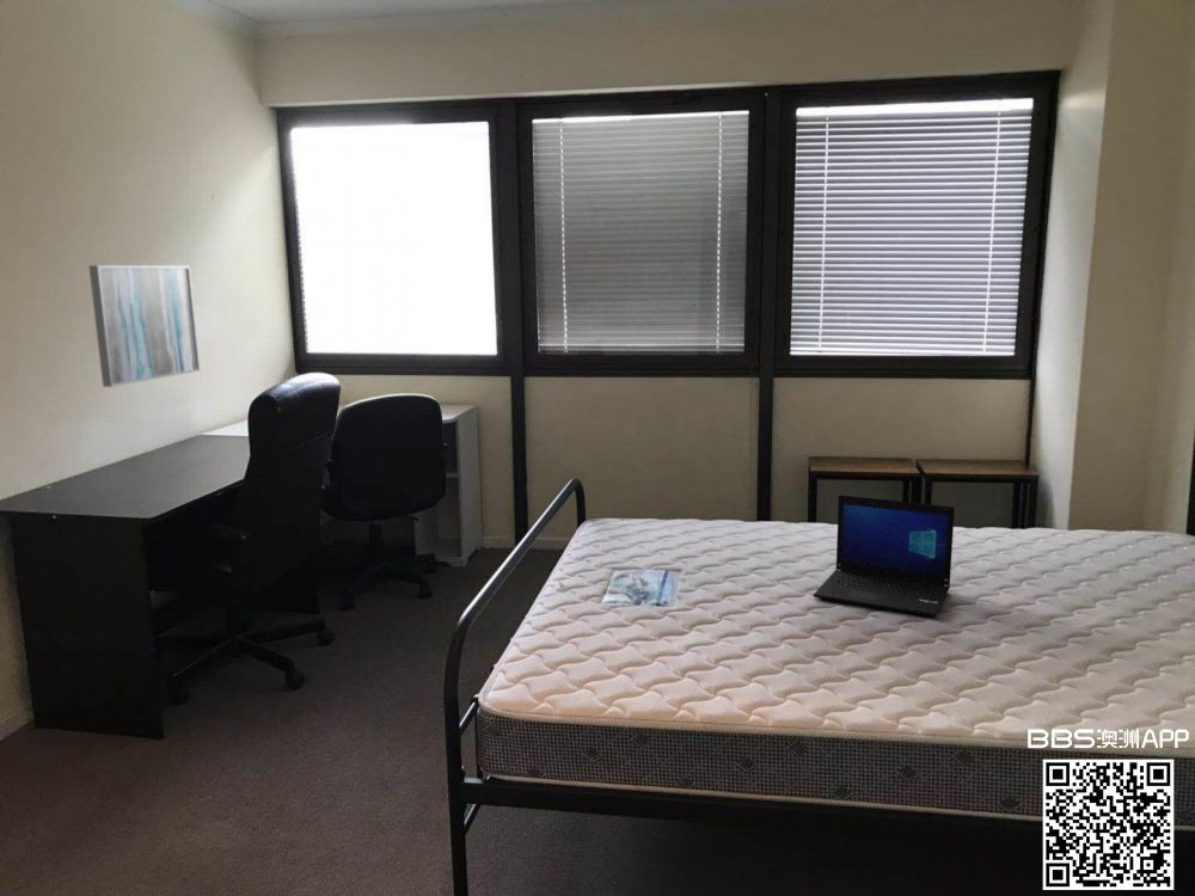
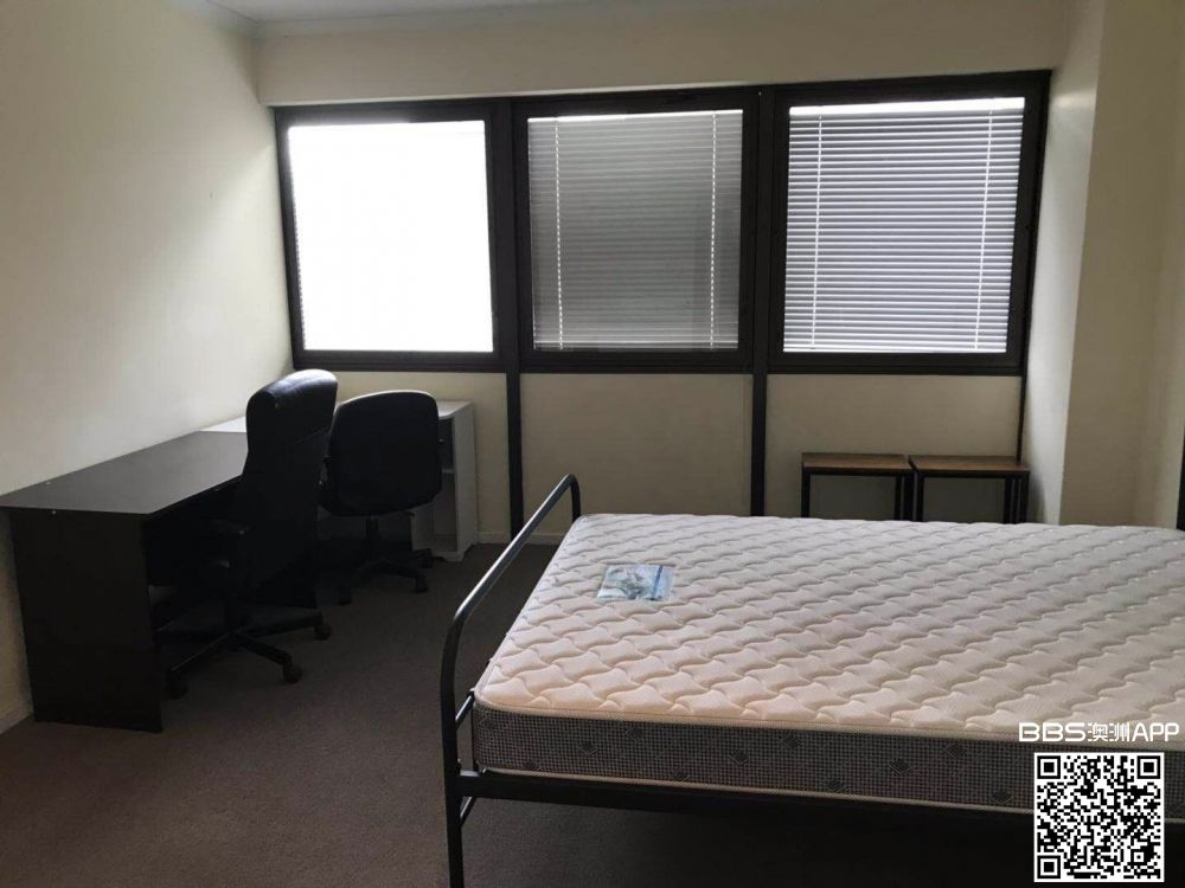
- wall art [87,264,201,388]
- laptop [813,493,956,618]
